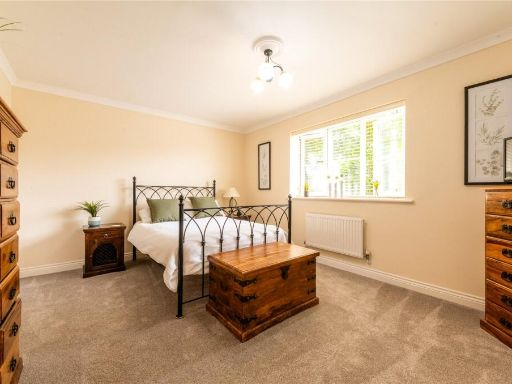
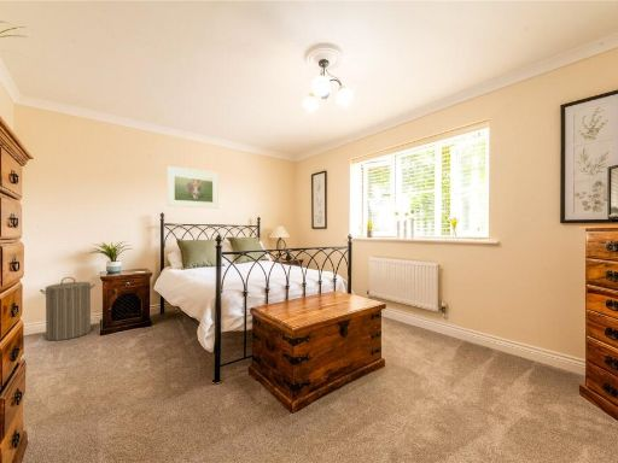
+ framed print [167,165,220,210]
+ laundry hamper [39,276,97,341]
